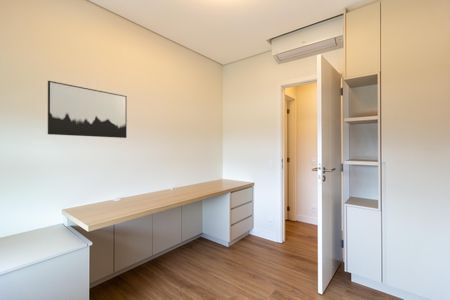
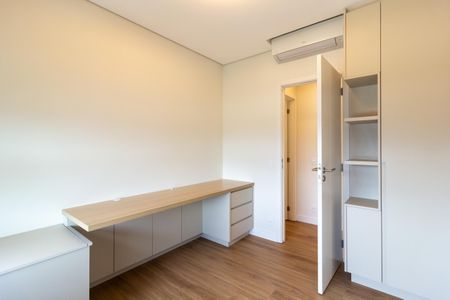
- wall art [47,80,128,139]
